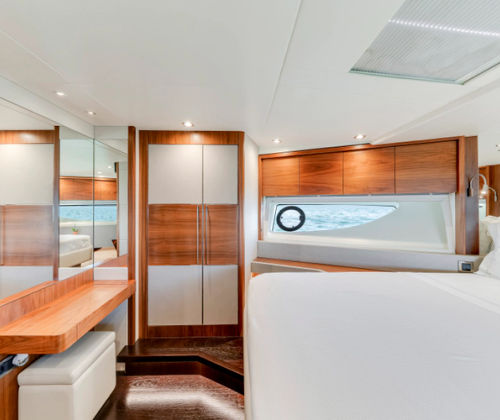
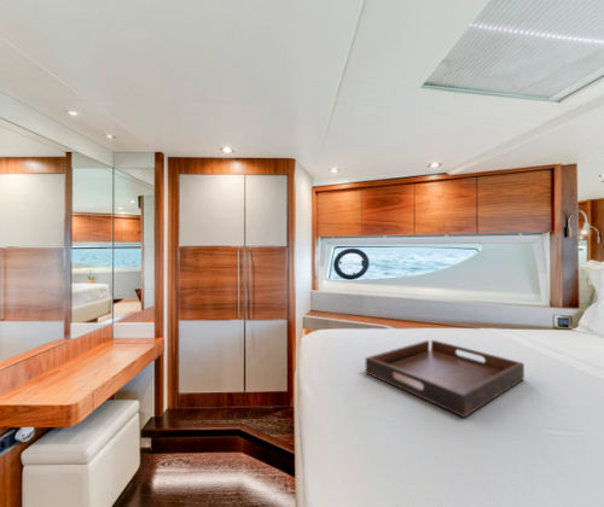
+ serving tray [365,339,525,419]
